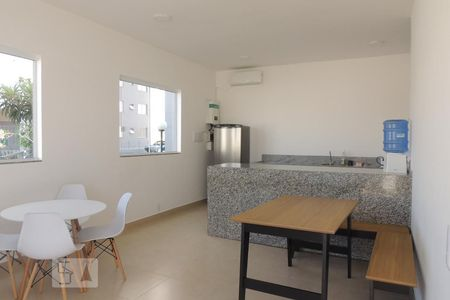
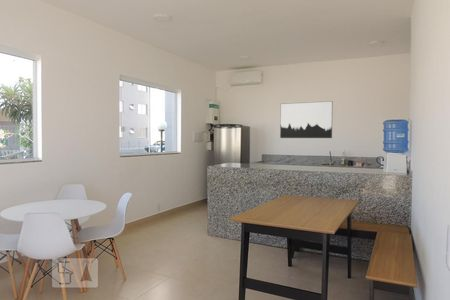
+ wall art [279,100,334,139]
